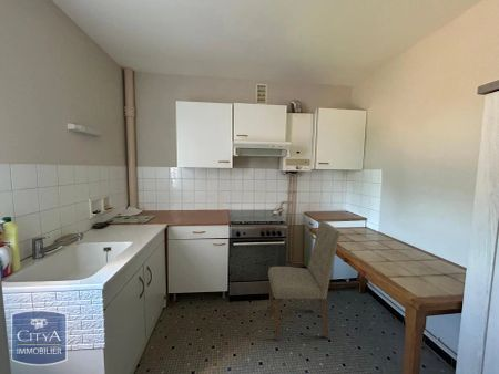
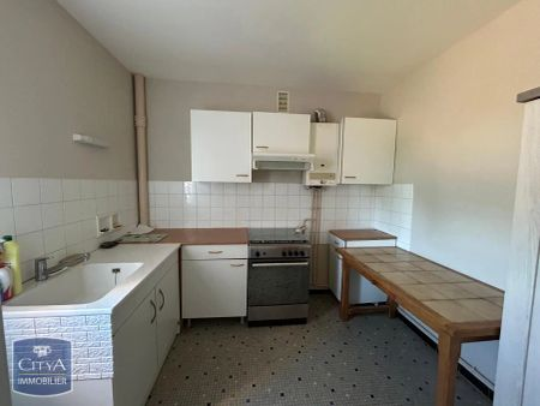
- dining chair [267,220,342,341]
